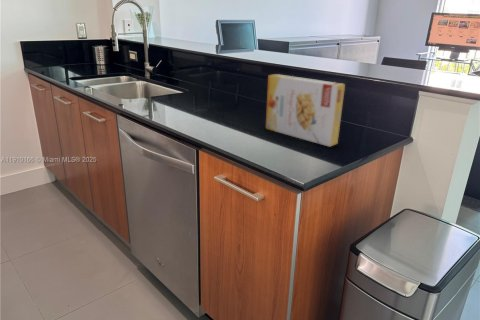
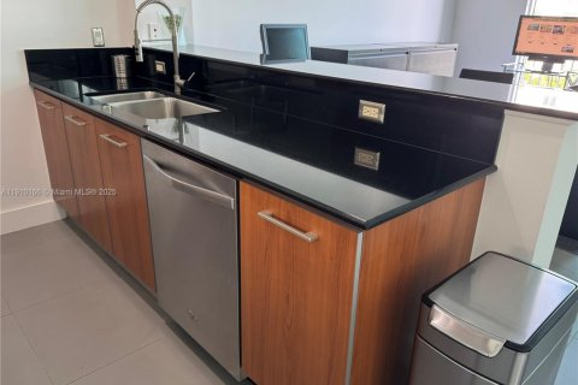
- cereal box [265,73,346,148]
